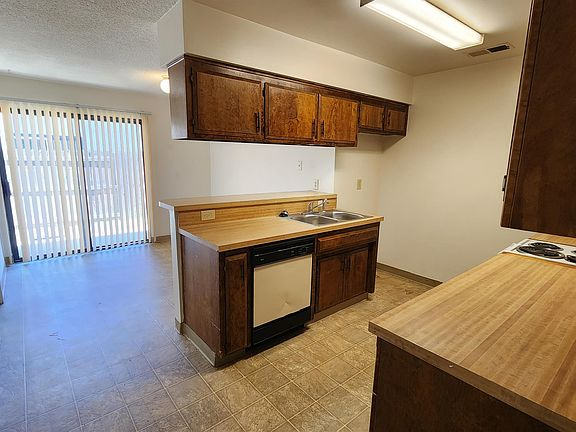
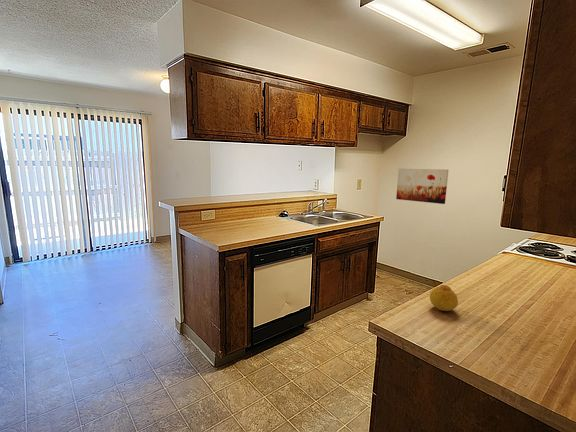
+ fruit [429,284,459,312]
+ wall art [395,168,449,205]
